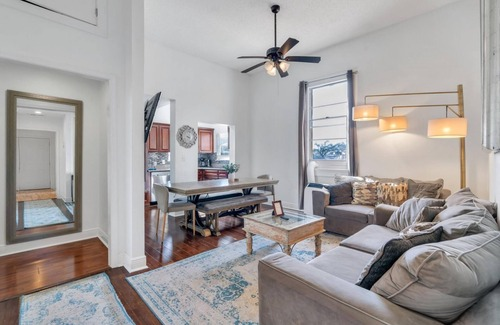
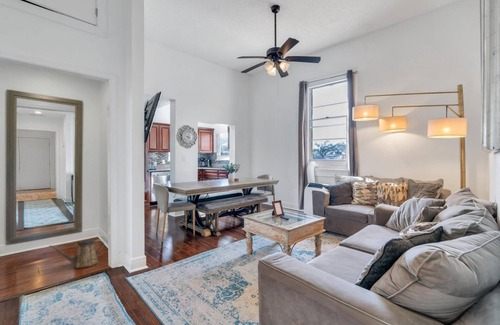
+ watering can [48,239,105,269]
